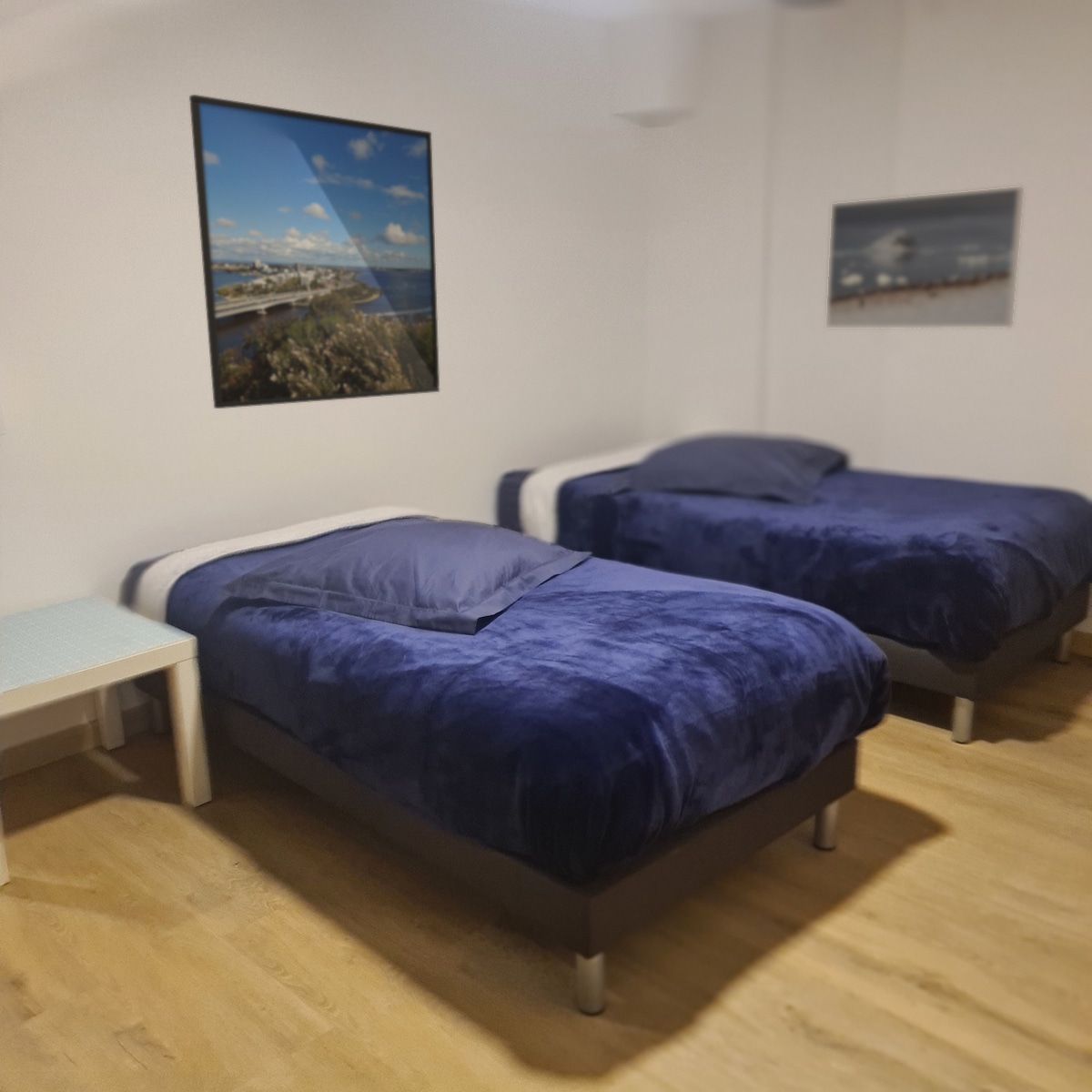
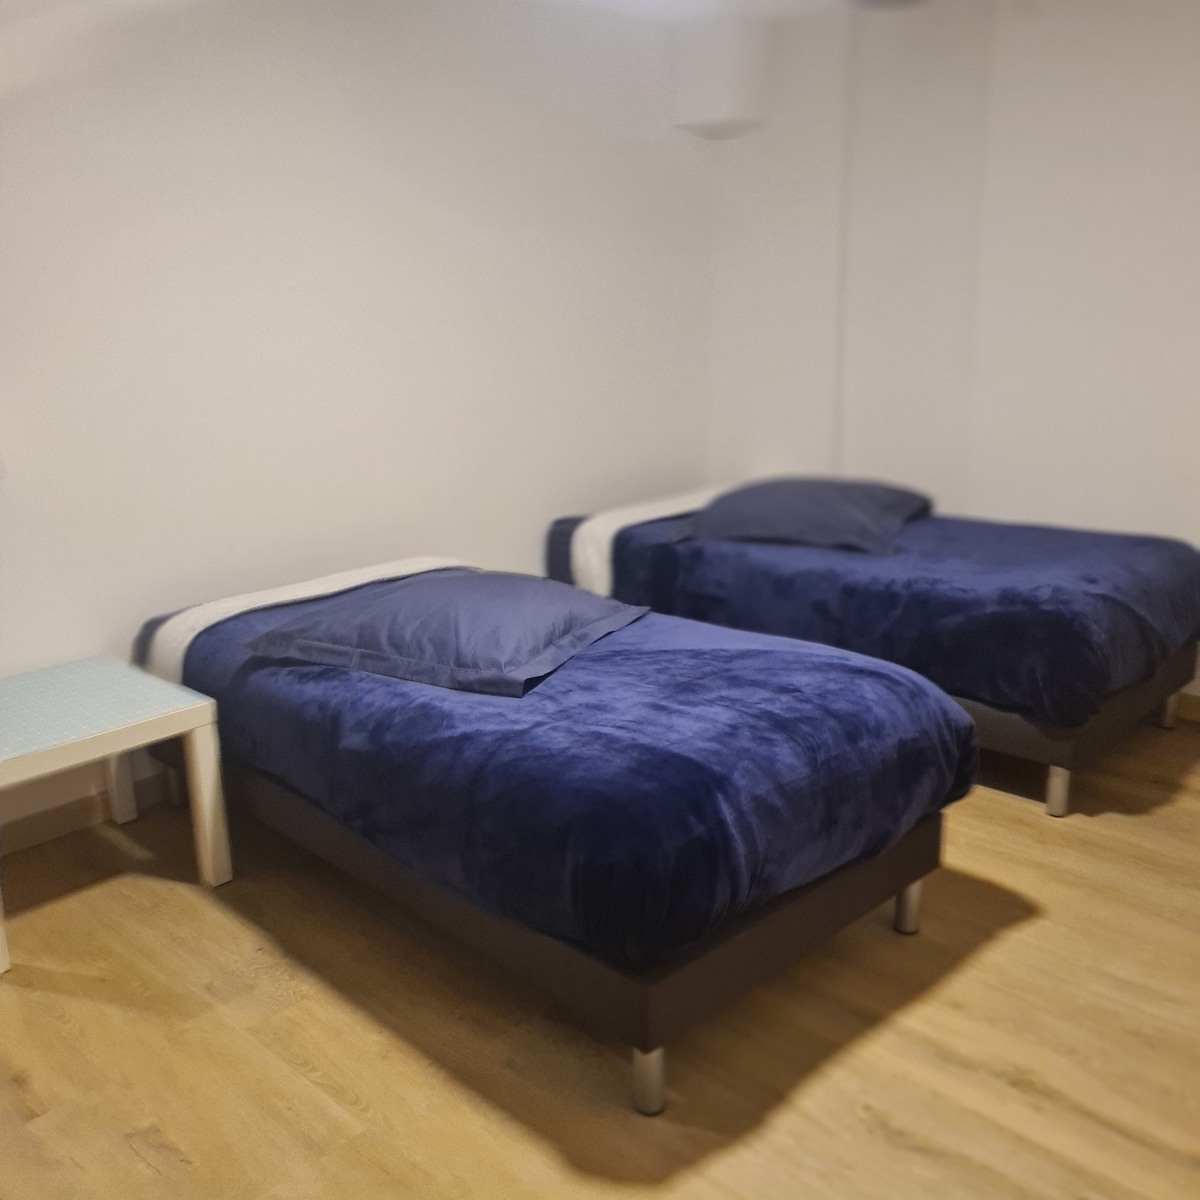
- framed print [188,94,440,410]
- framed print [825,186,1025,329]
